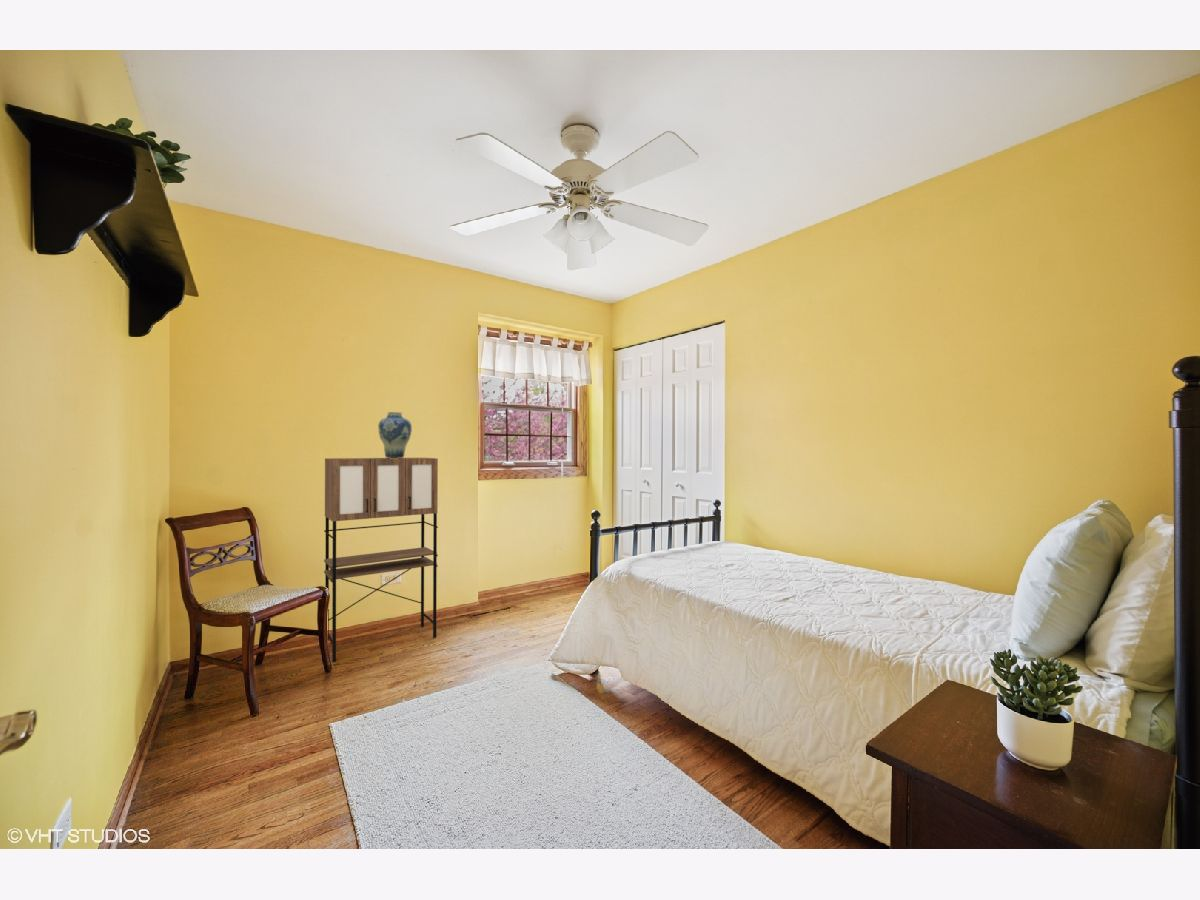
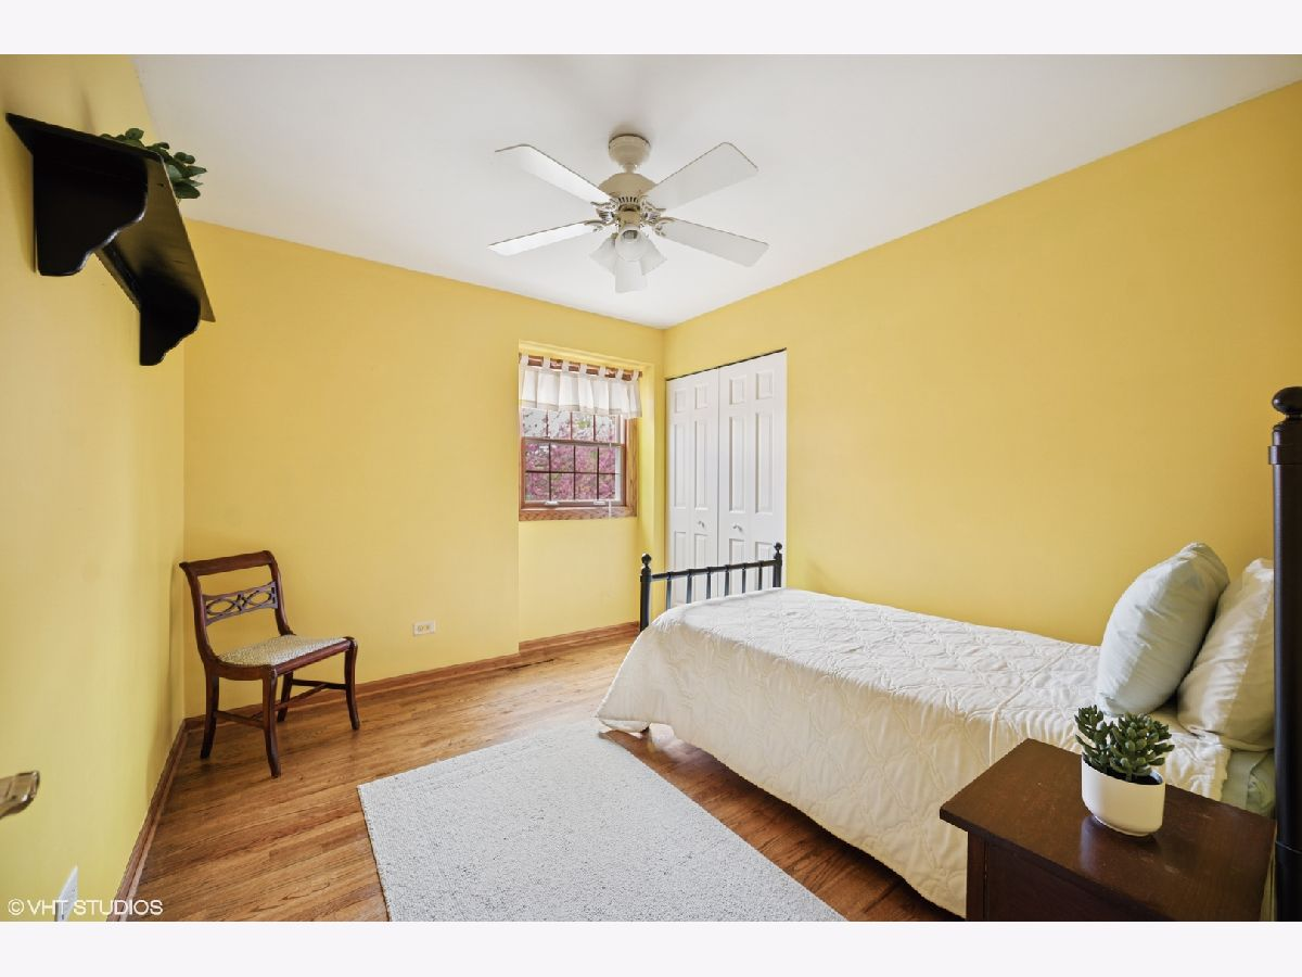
- cabinet [323,457,439,663]
- vase [377,411,413,459]
